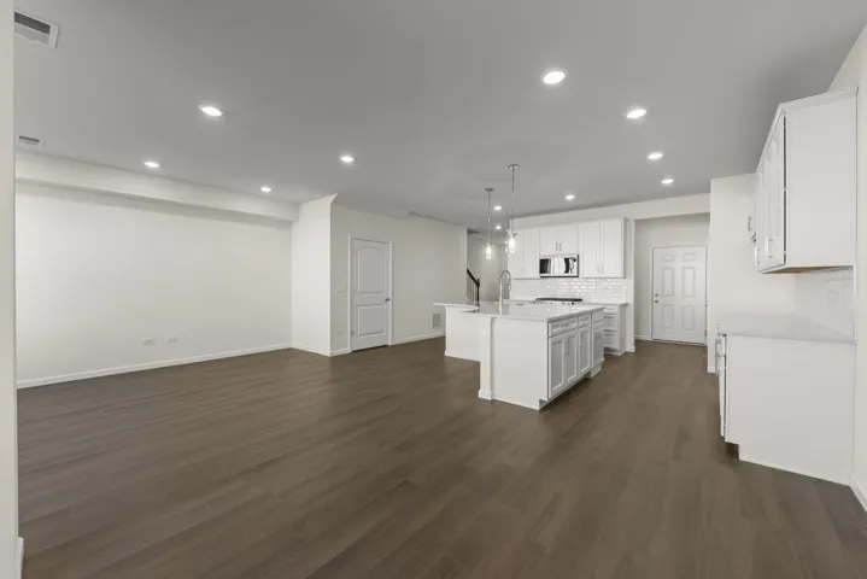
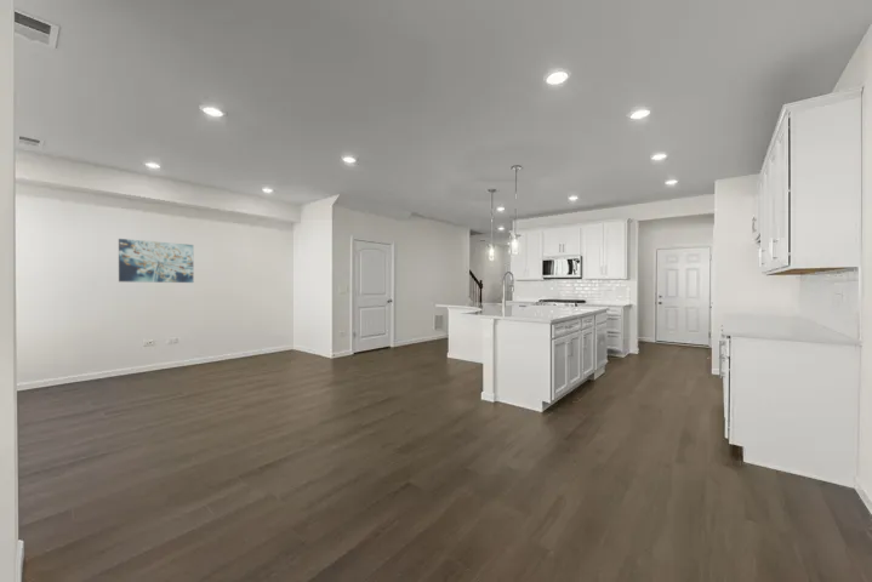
+ wall art [118,238,194,284]
